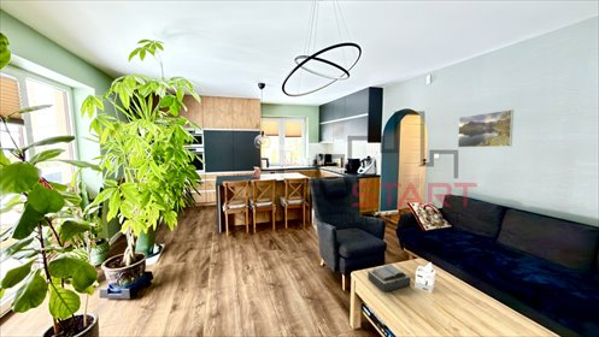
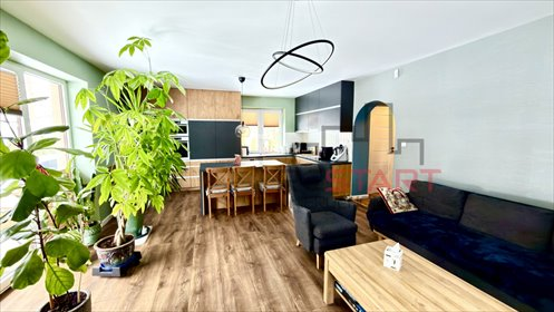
- bible [366,264,412,294]
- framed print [457,108,515,148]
